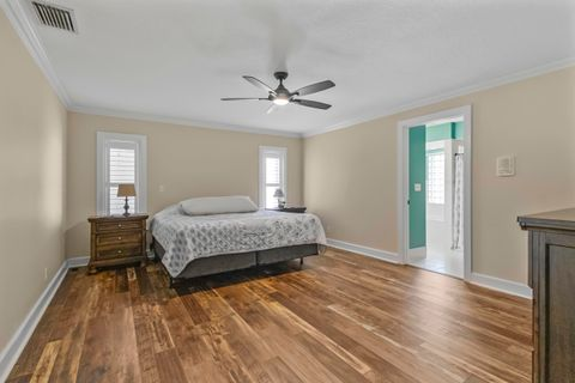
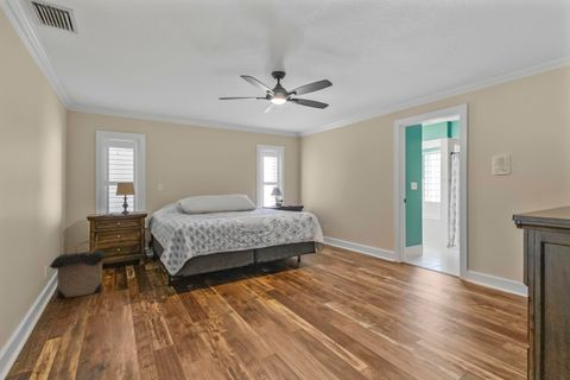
+ laundry hamper [49,240,107,299]
